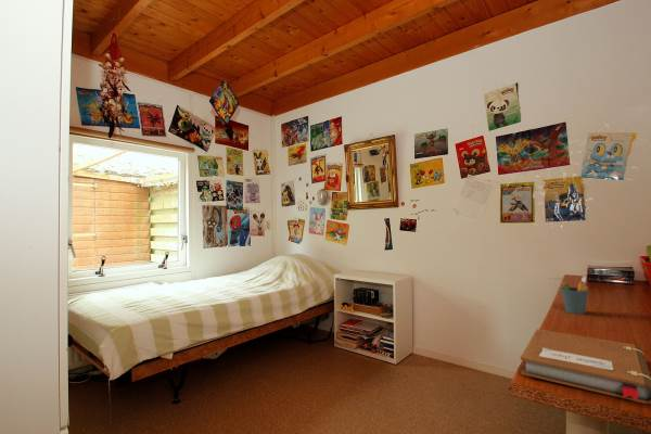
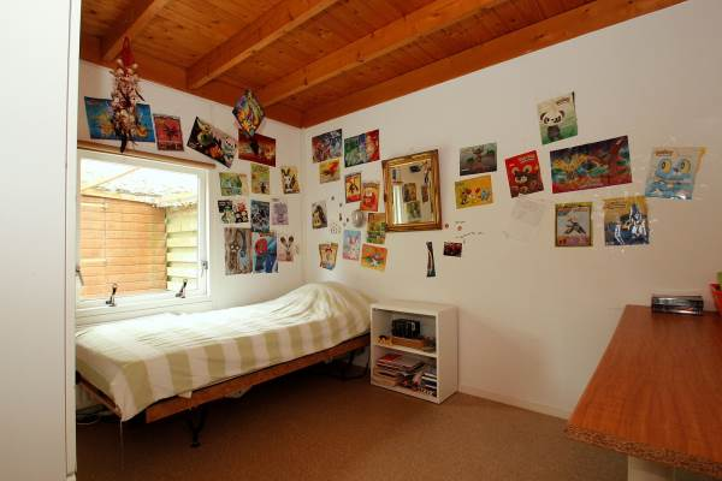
- notebook [520,328,651,405]
- pen holder [560,276,590,316]
